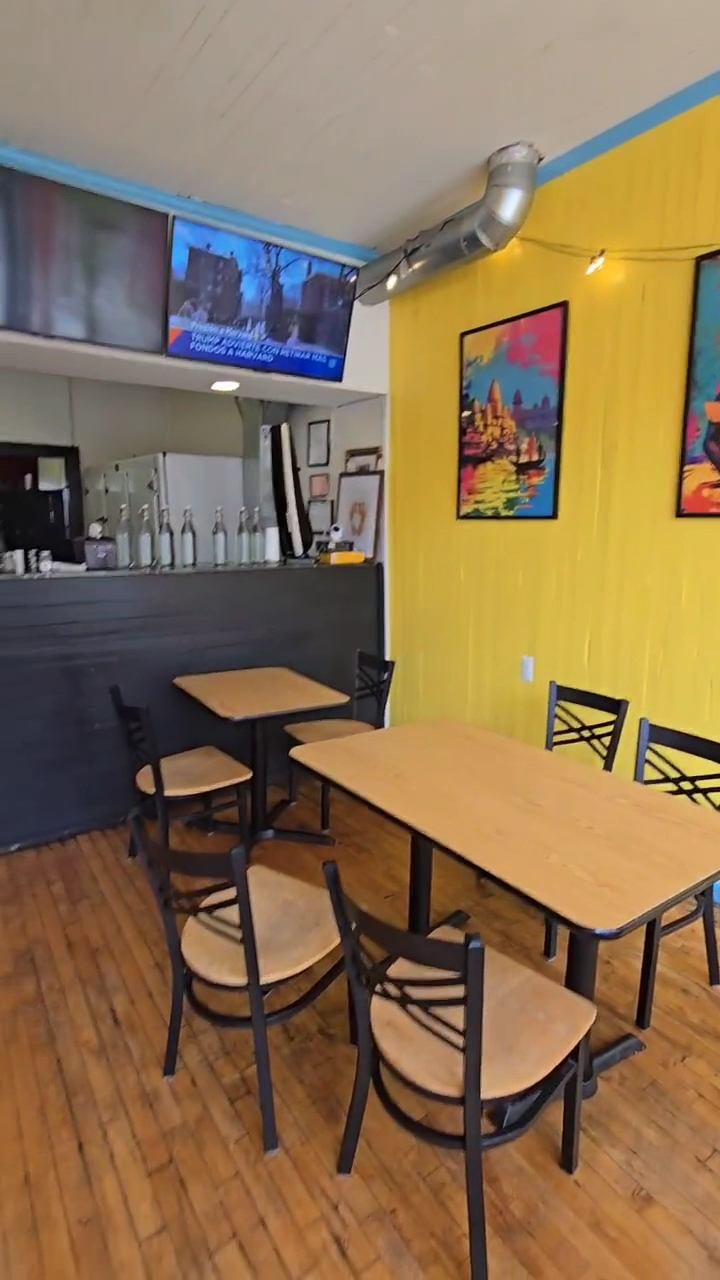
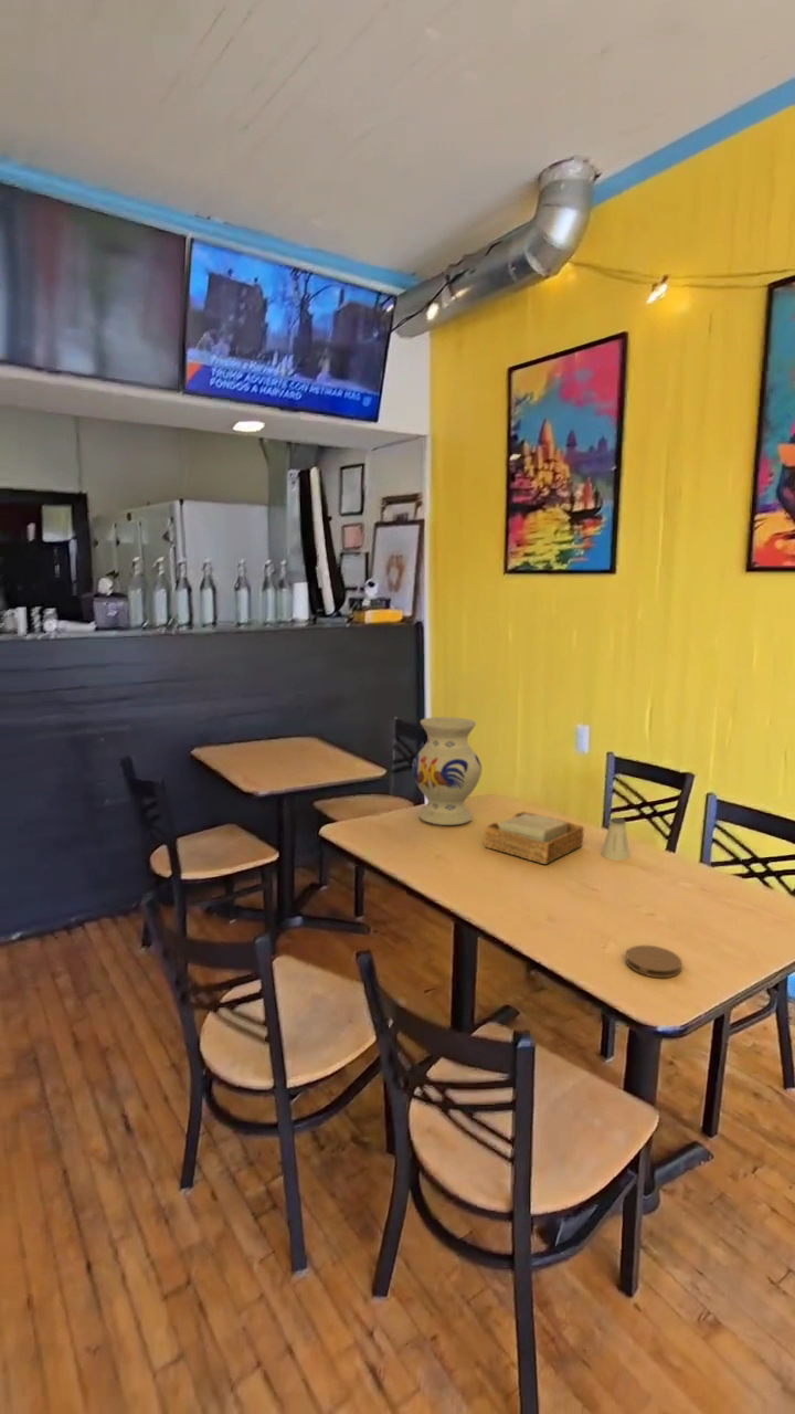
+ saltshaker [601,816,630,862]
+ napkin holder [483,811,585,865]
+ vase [411,716,483,826]
+ coaster [625,945,683,979]
